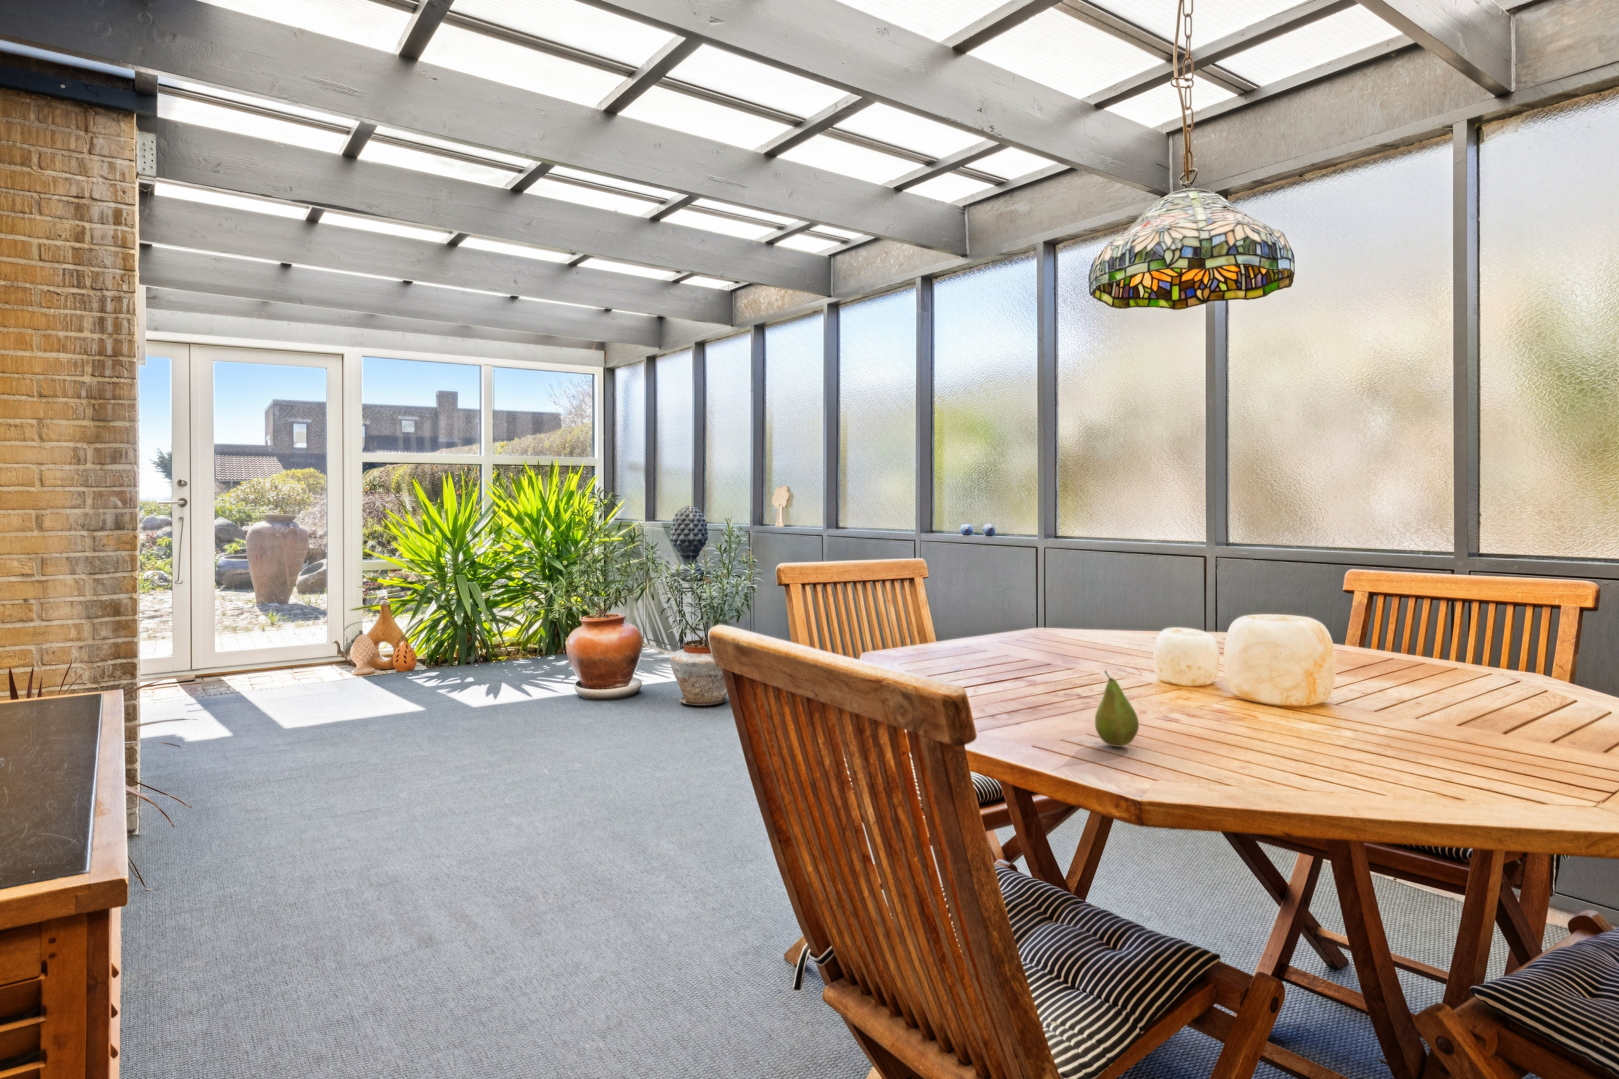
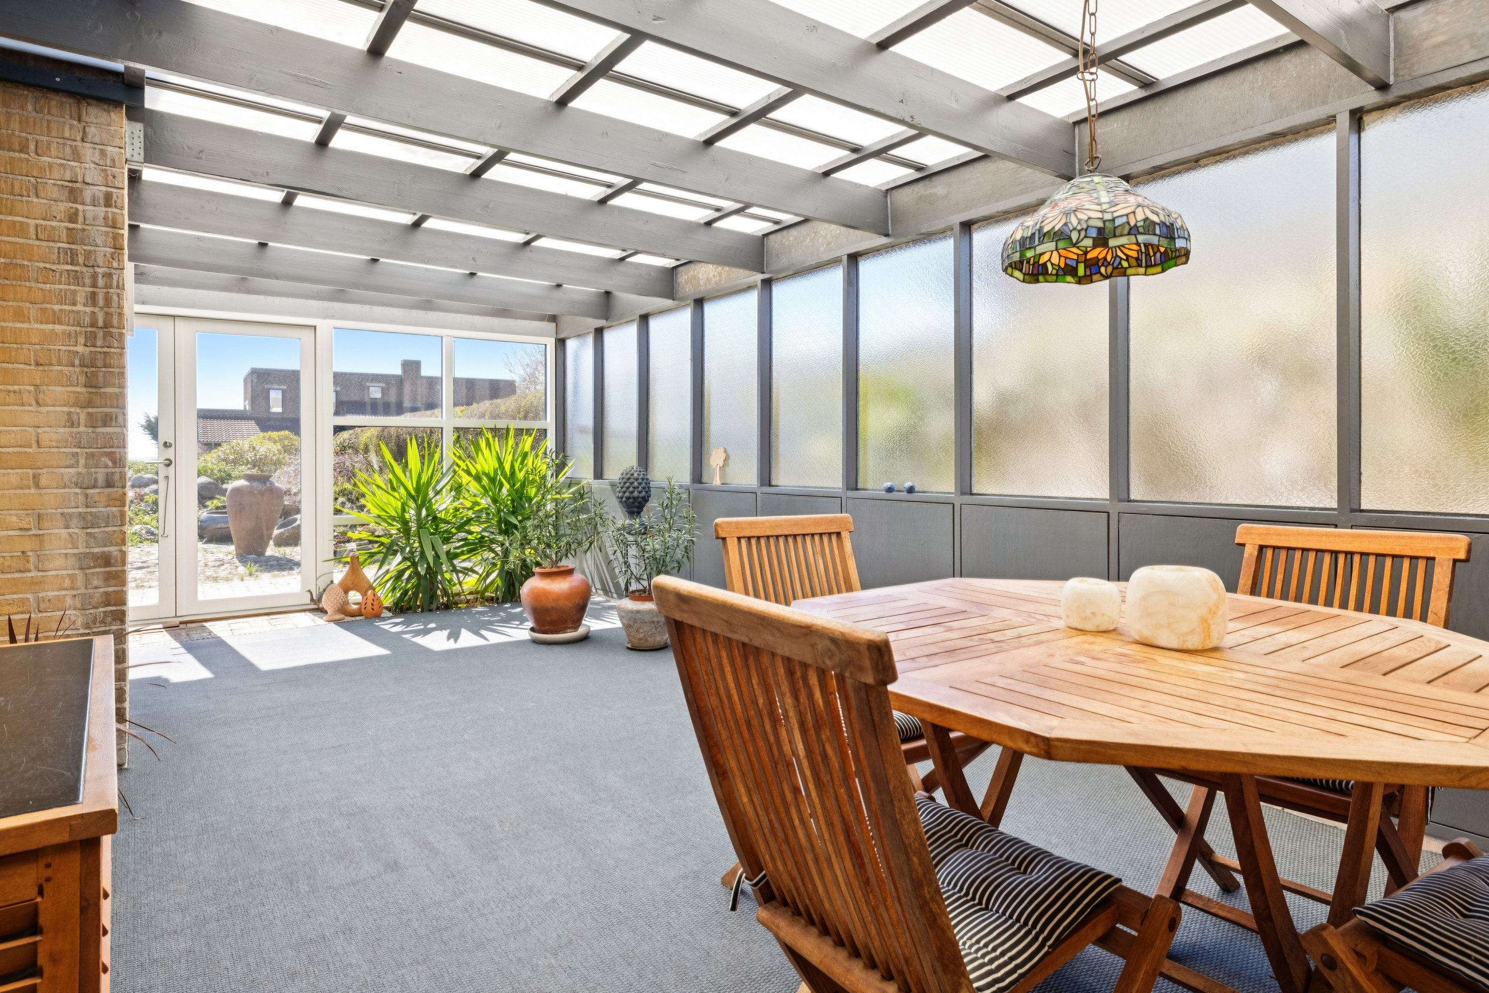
- fruit [1095,670,1140,747]
